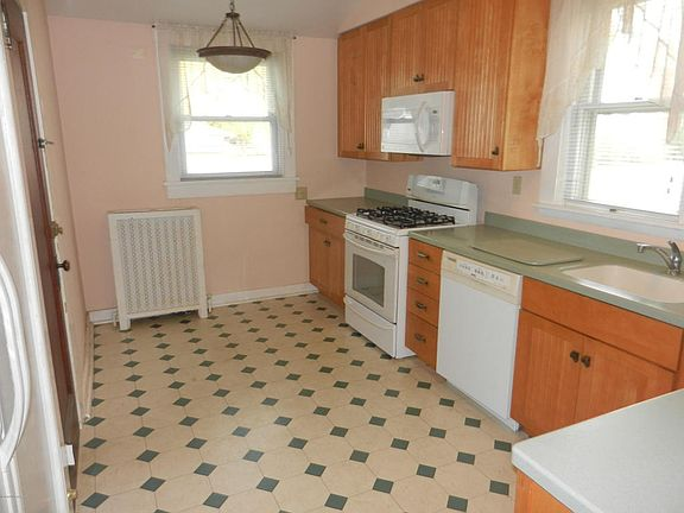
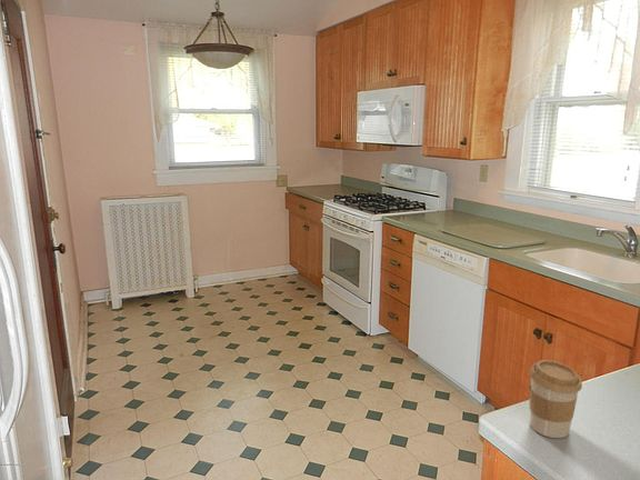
+ coffee cup [528,359,583,439]
